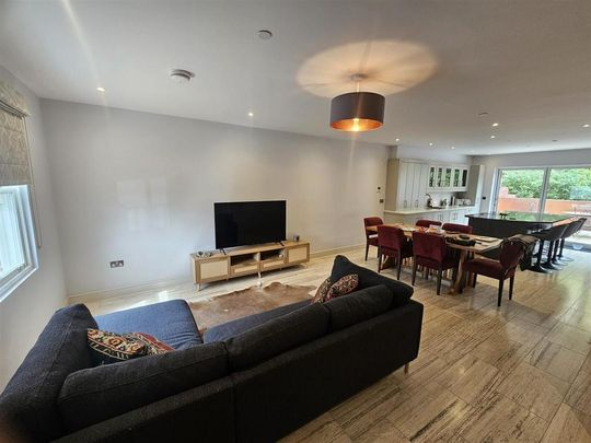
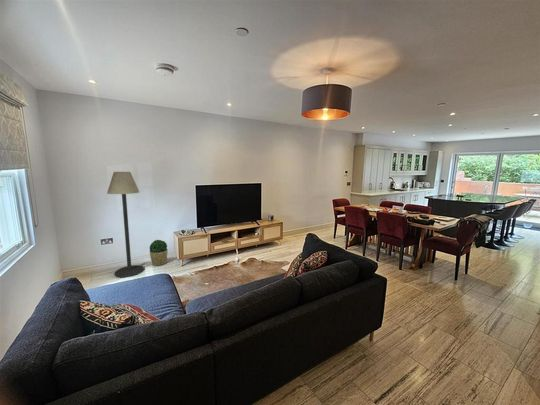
+ potted plant [149,239,169,267]
+ floor lamp [106,171,145,279]
